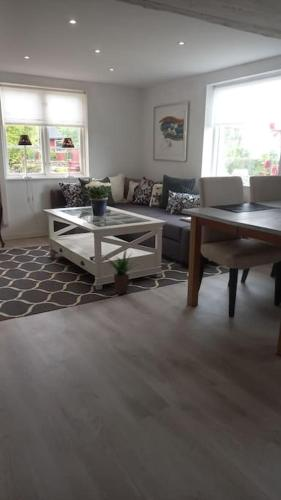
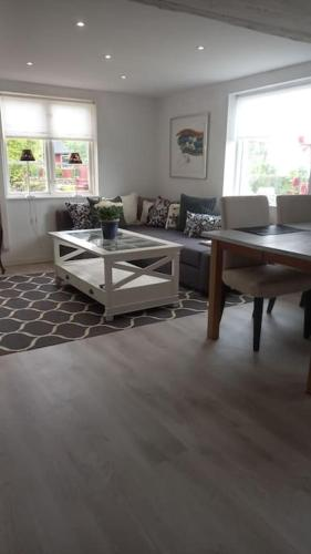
- potted plant [105,248,140,295]
